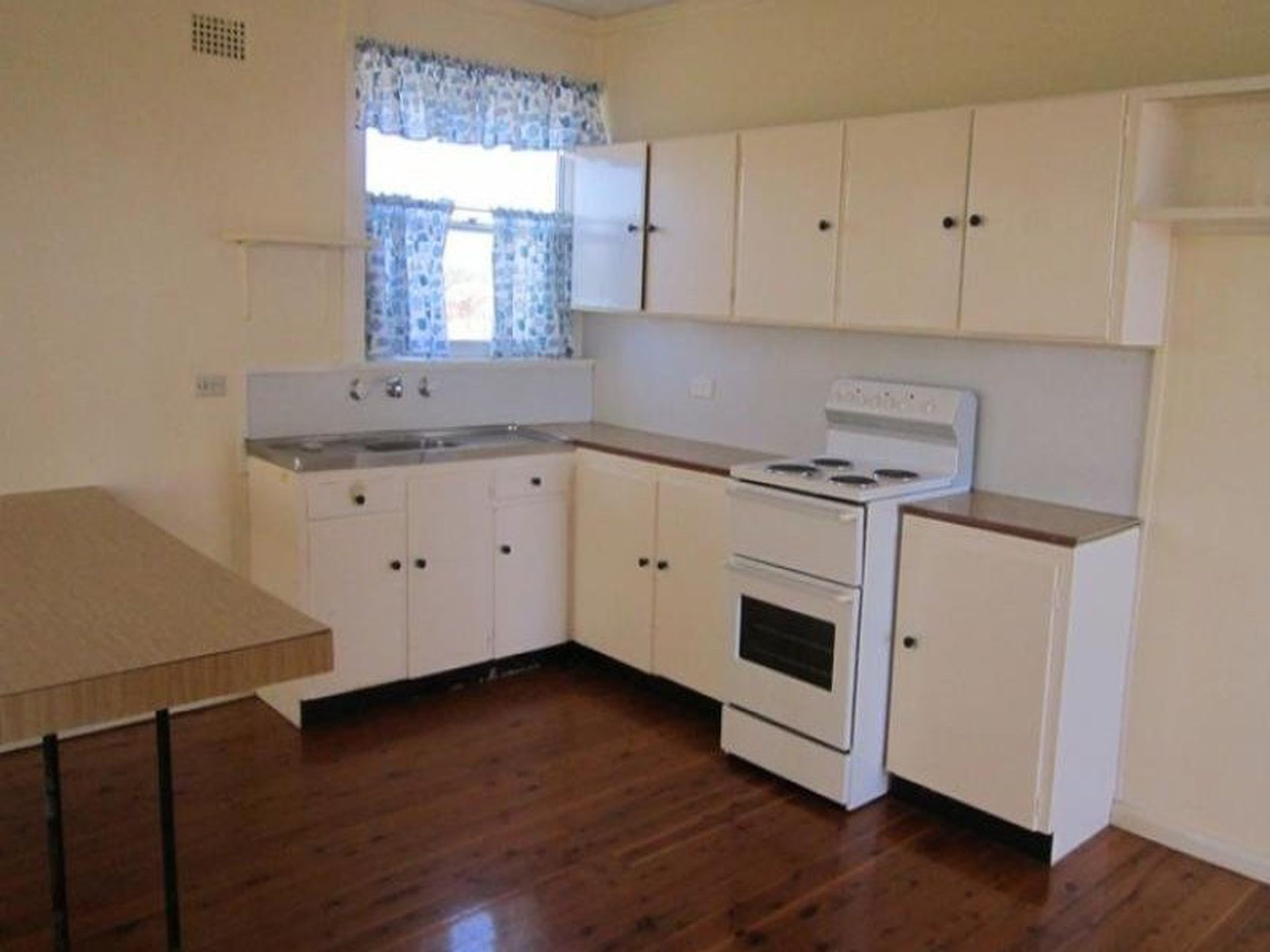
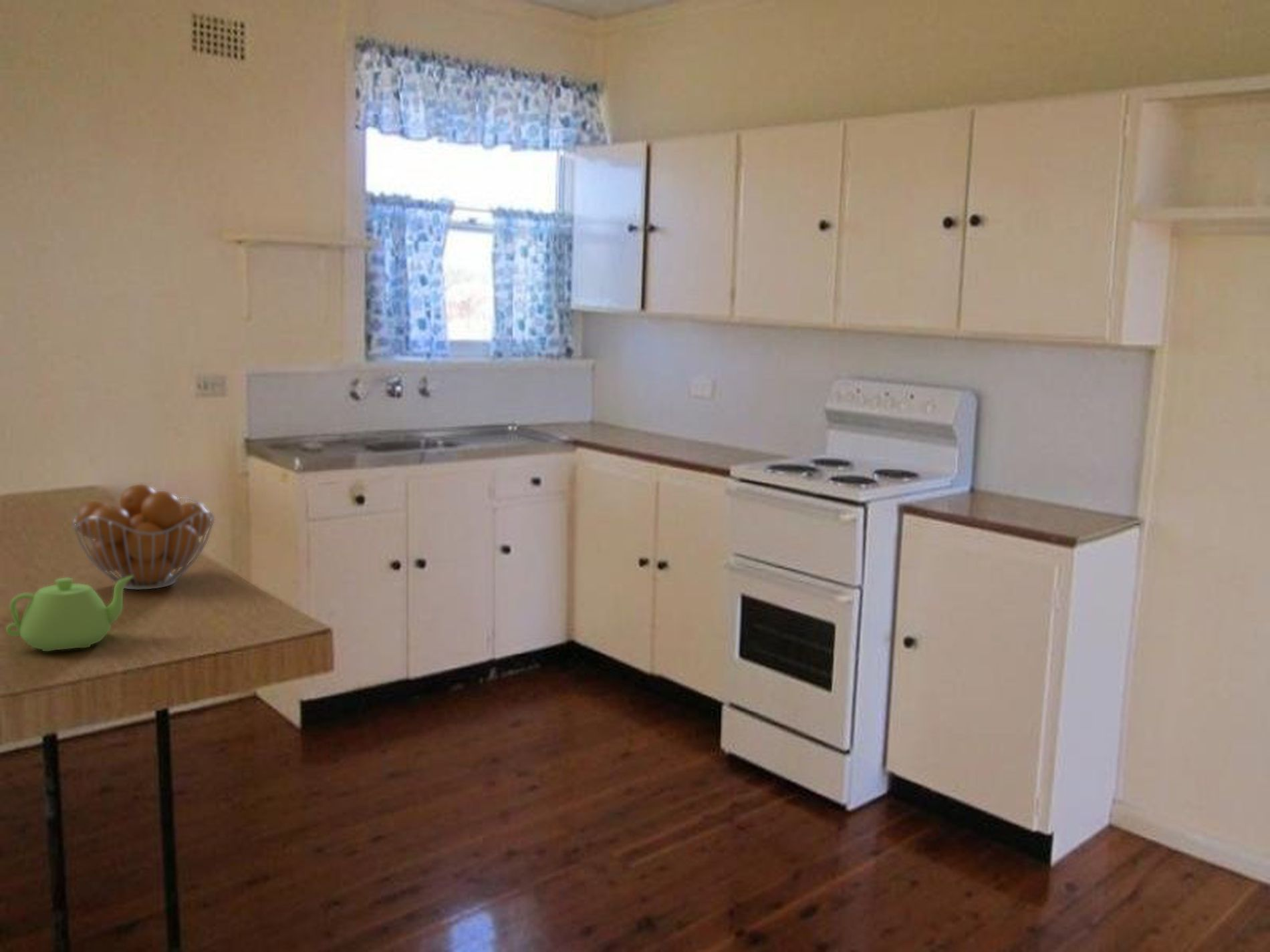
+ fruit basket [72,483,215,591]
+ teapot [5,576,133,652]
